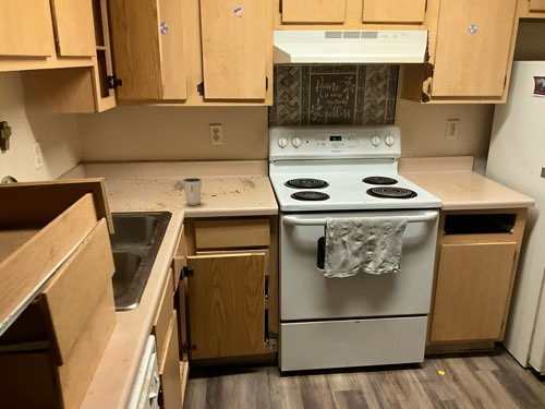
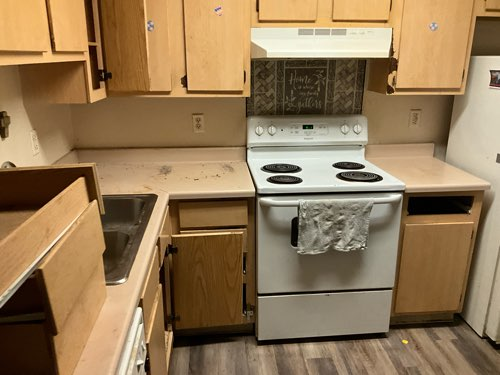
- dixie cup [181,177,203,206]
